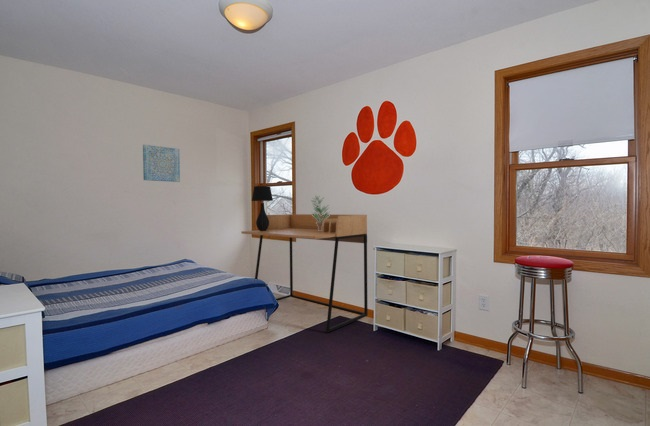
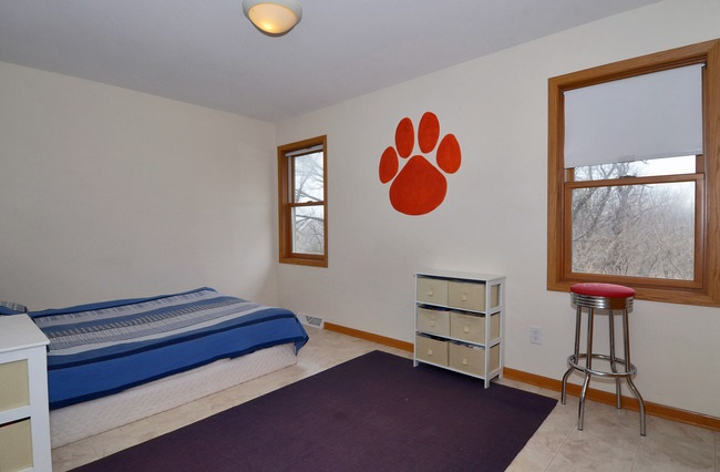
- desk [240,213,369,333]
- wall art [142,144,181,183]
- potted plant [311,194,331,231]
- table lamp [251,185,274,231]
